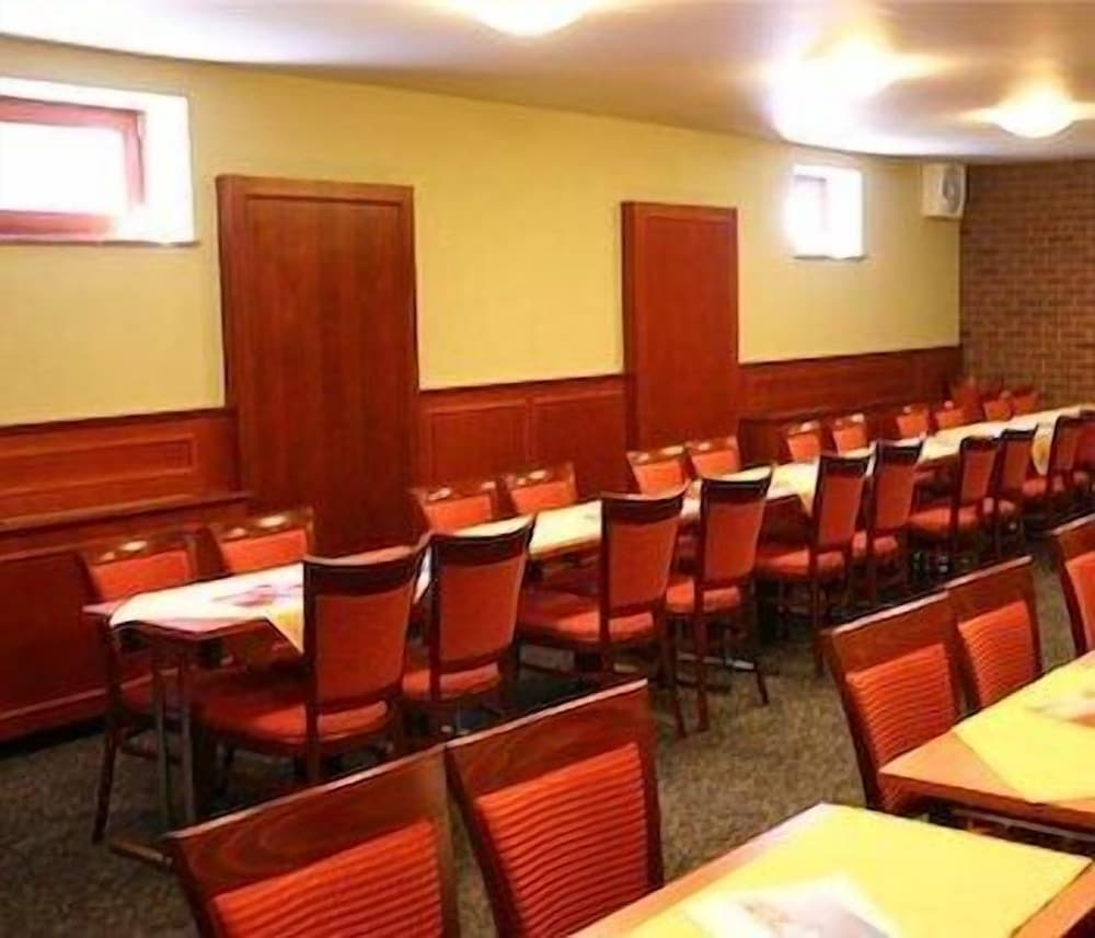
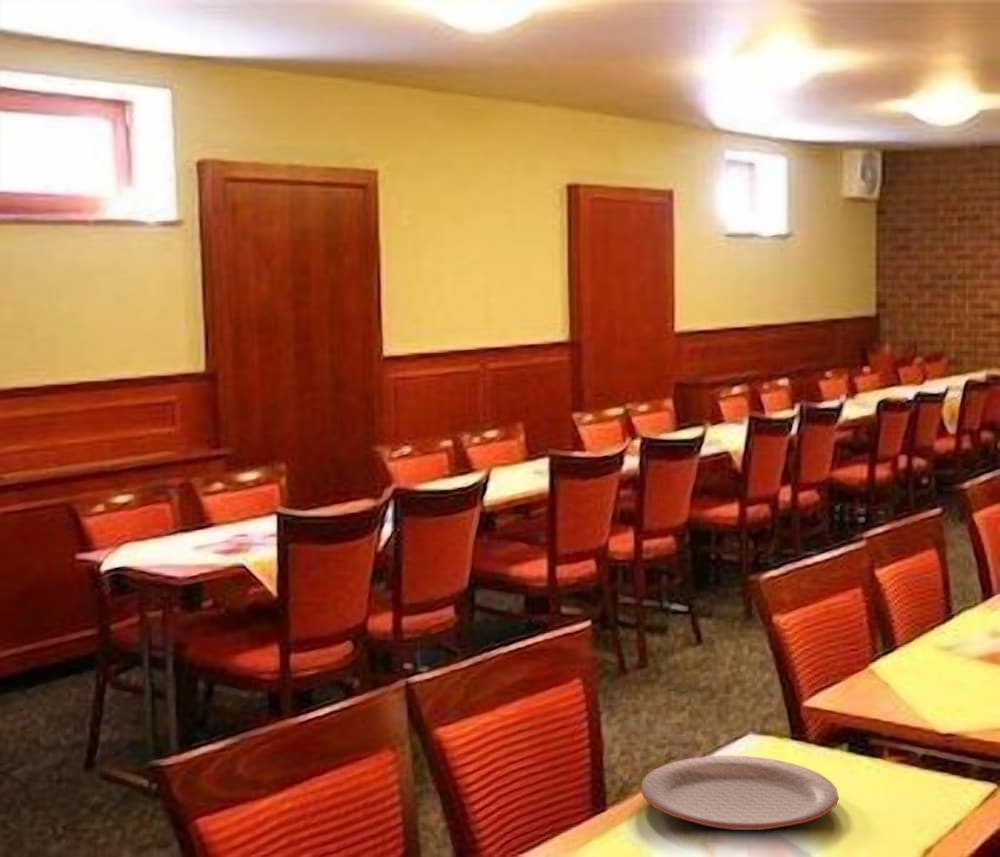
+ plate [640,755,840,831]
